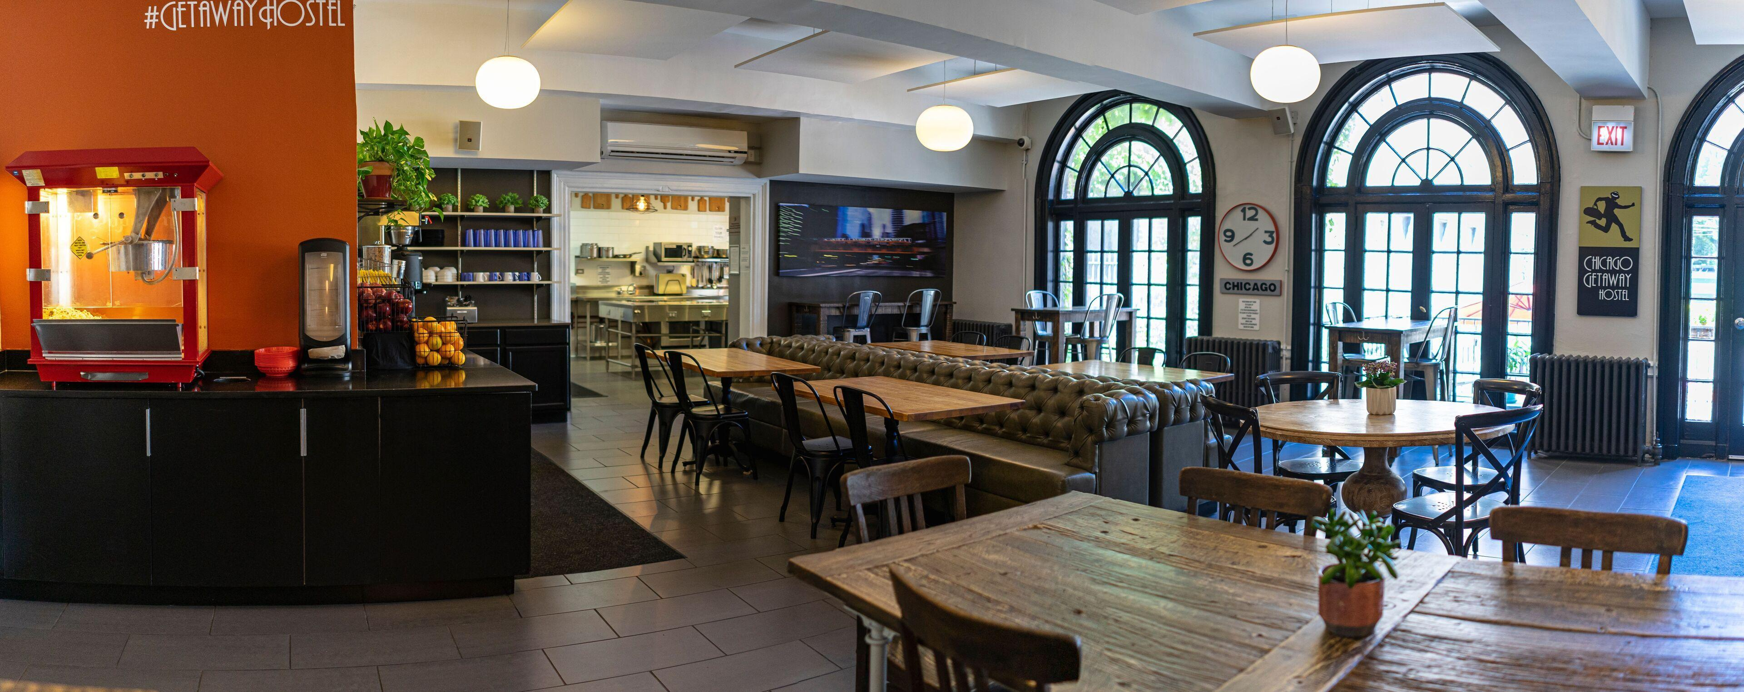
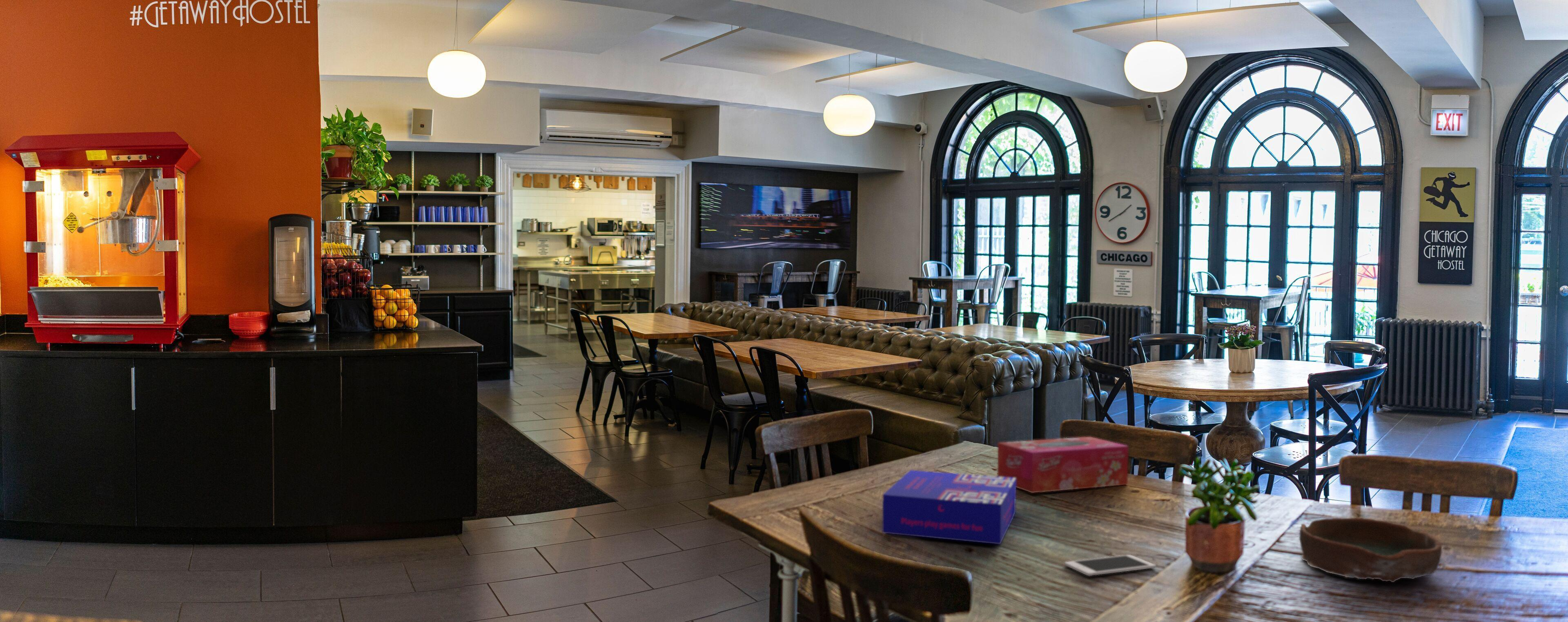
+ cell phone [1064,554,1156,576]
+ board game [882,470,1016,545]
+ tissue box [997,436,1129,493]
+ bowl [1299,517,1442,583]
